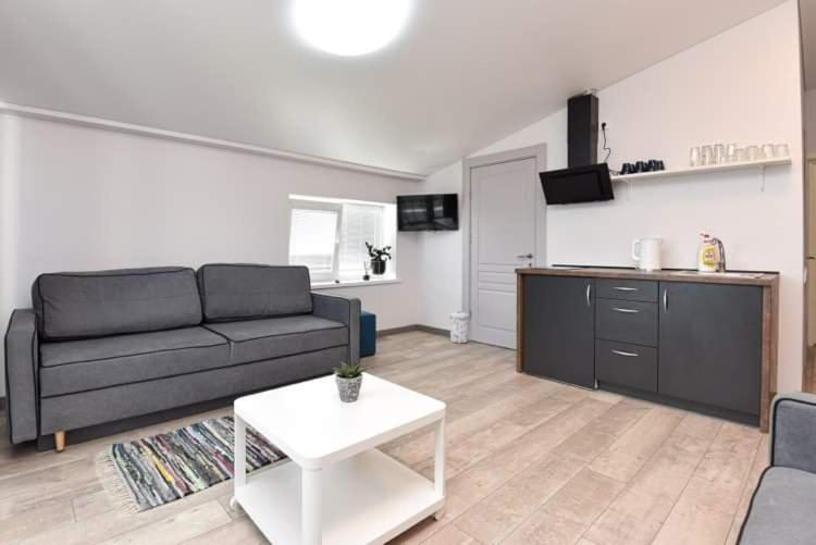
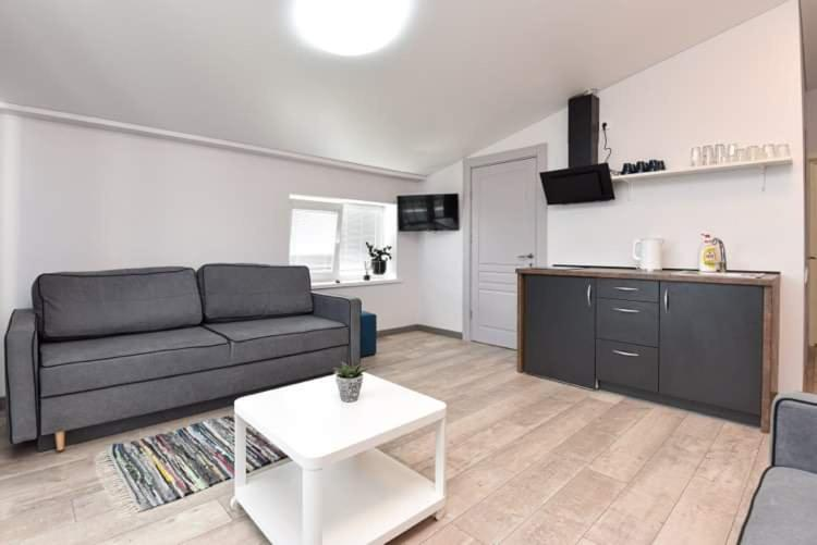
- trash can [448,310,471,344]
